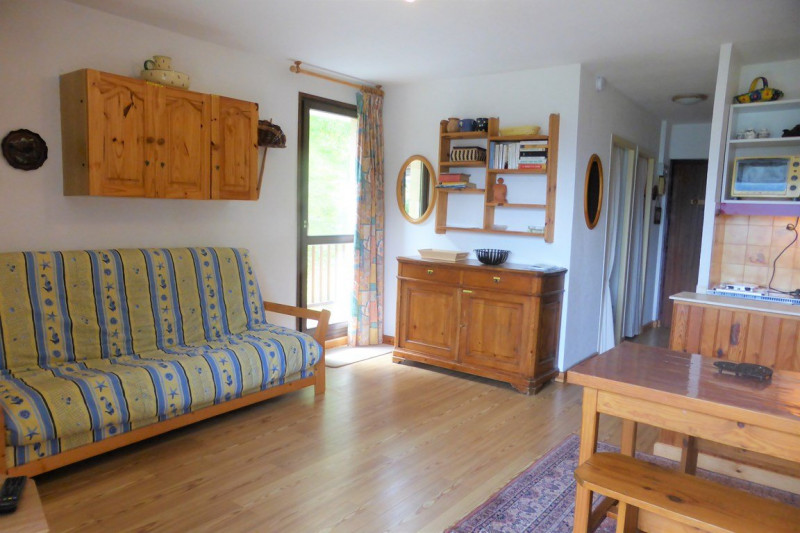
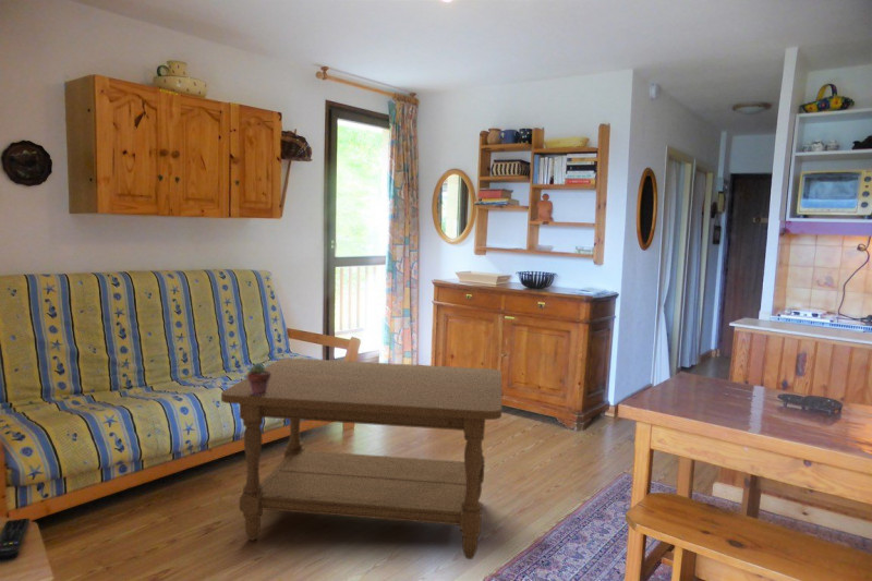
+ potted succulent [246,363,271,396]
+ coffee table [220,358,502,560]
